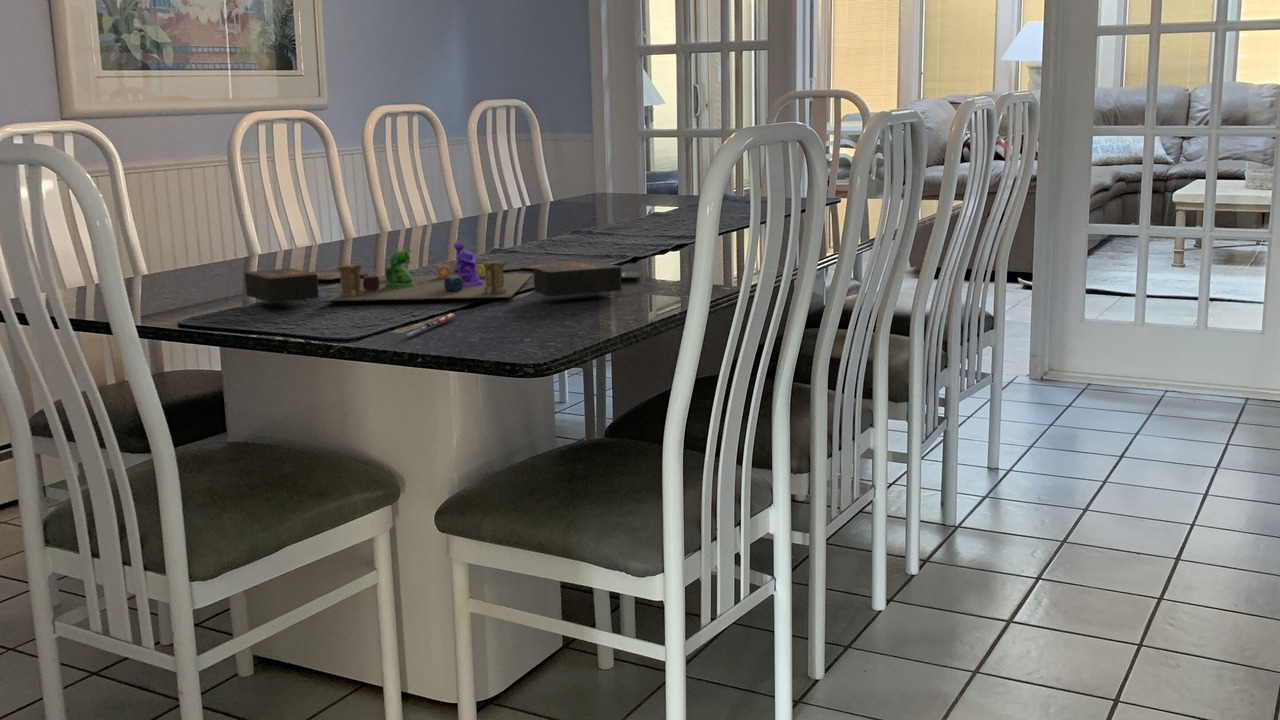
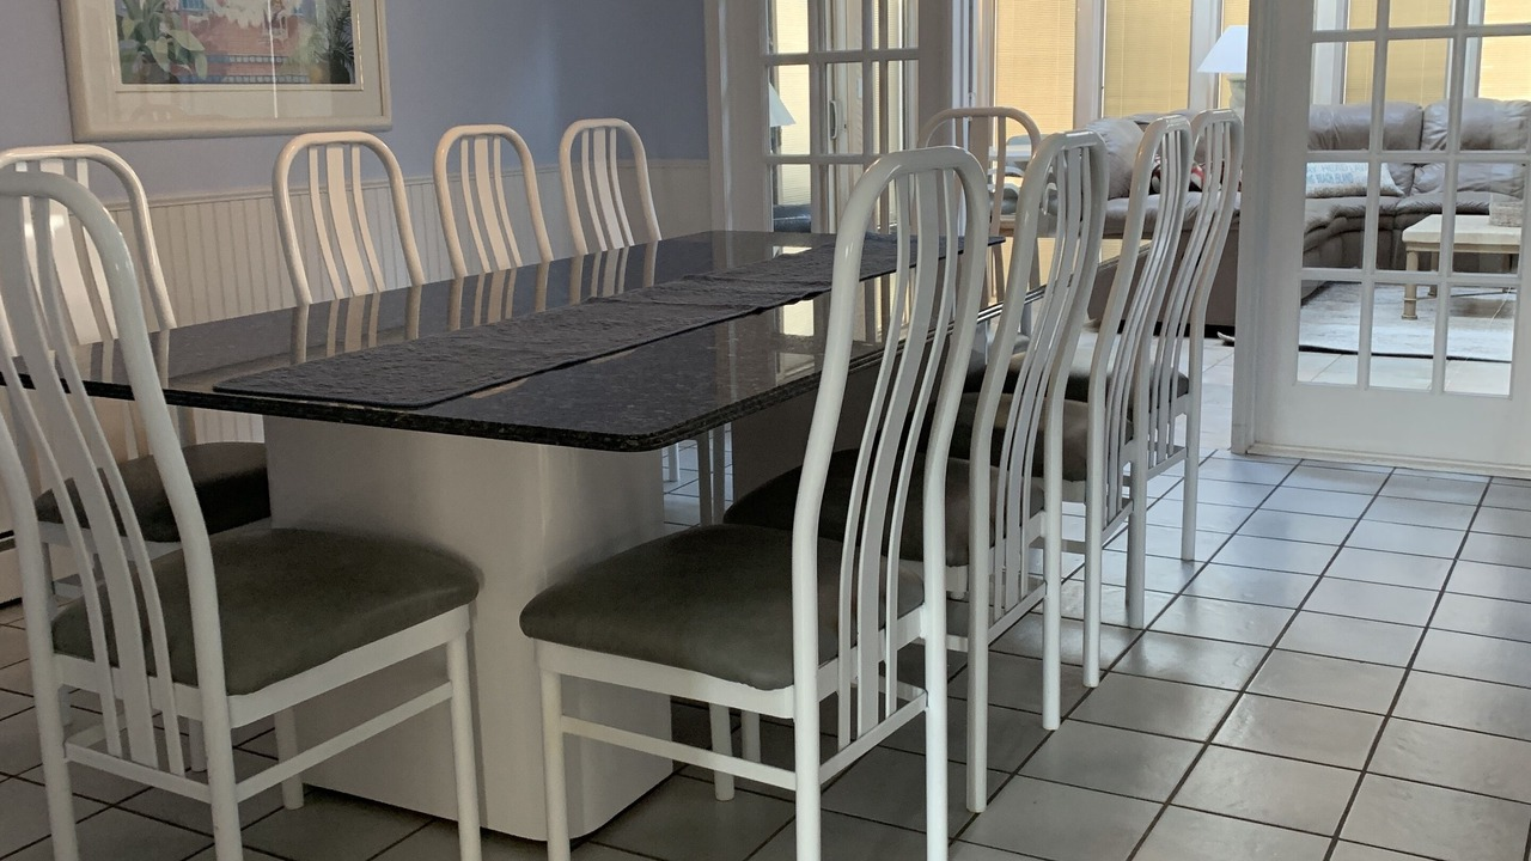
- pen [403,312,456,337]
- board game [243,241,642,304]
